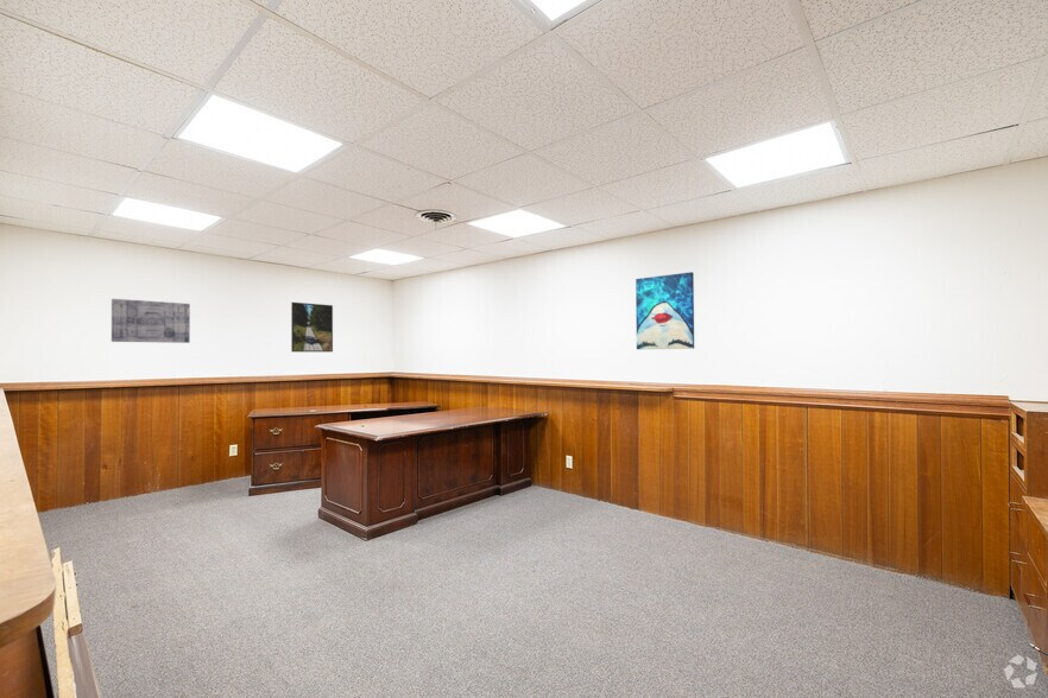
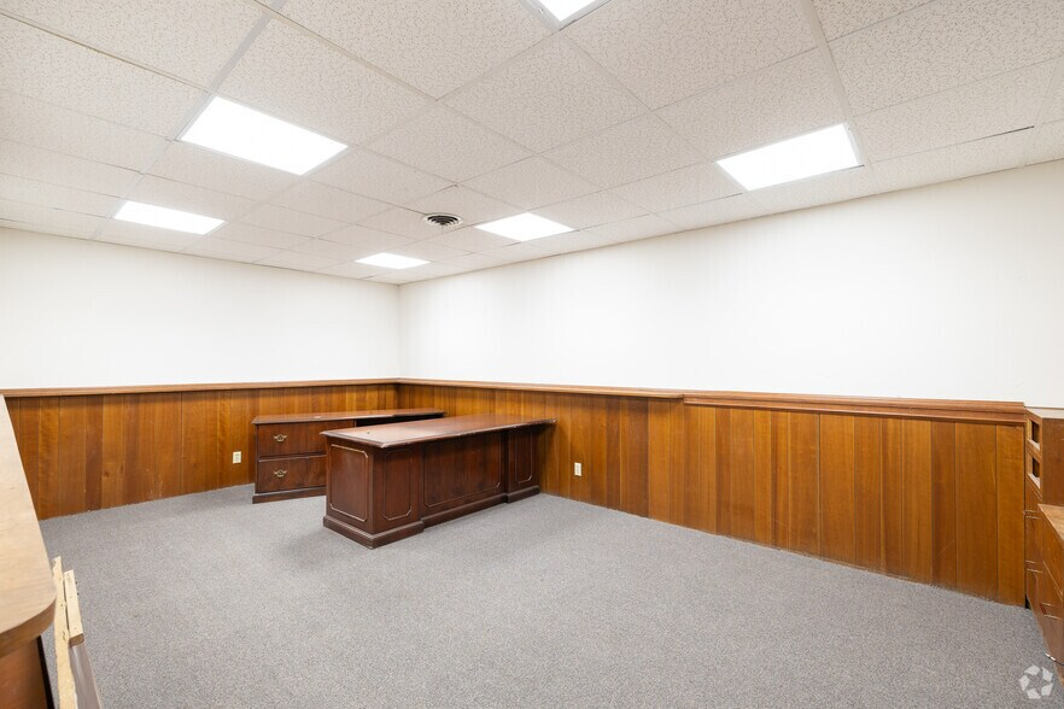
- wall art [635,271,695,350]
- wall art [111,298,191,344]
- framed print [290,302,334,353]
